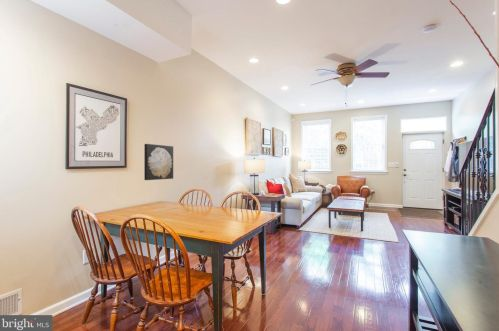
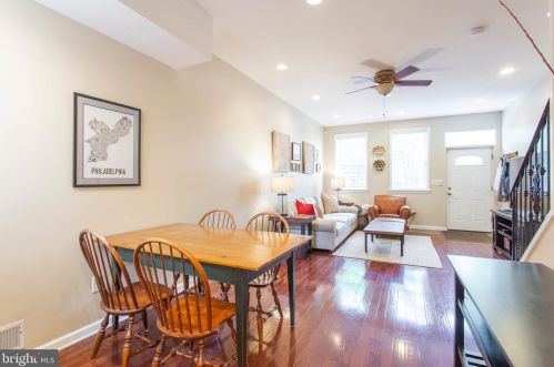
- wall art [143,143,174,181]
